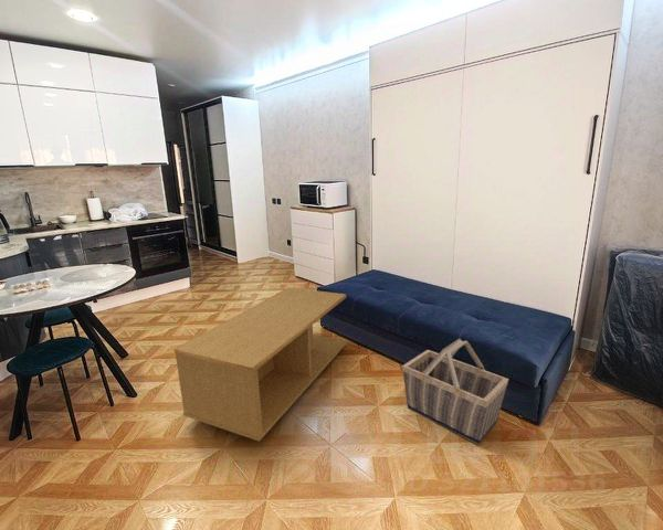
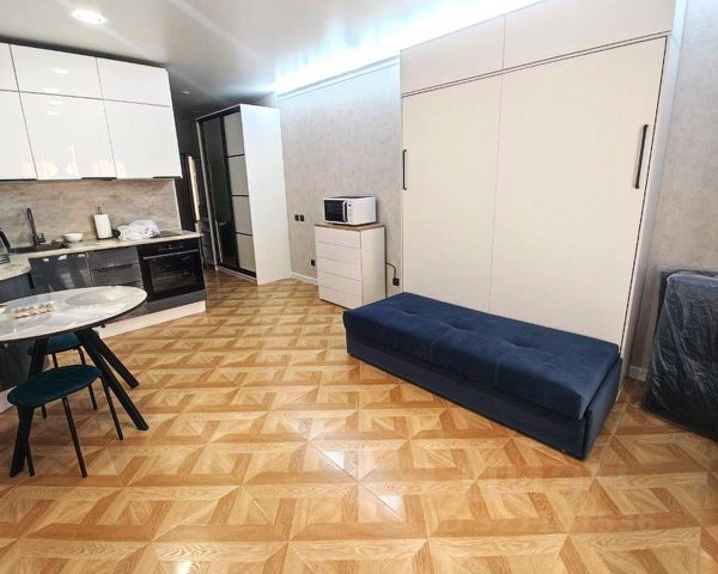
- basket [401,338,509,445]
- coffee table [173,287,348,443]
